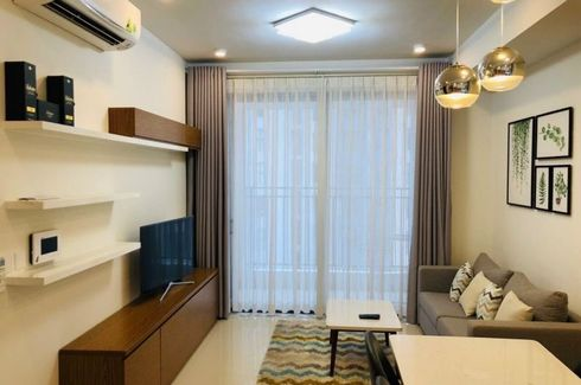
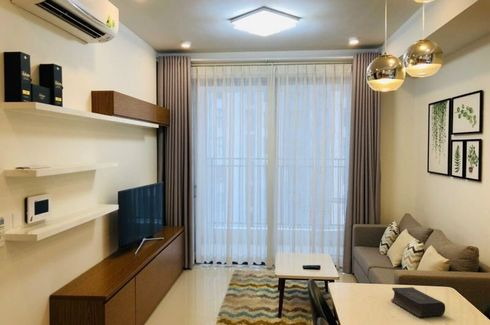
+ book [390,286,446,318]
